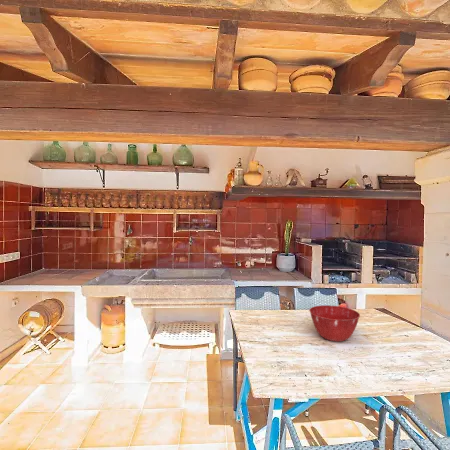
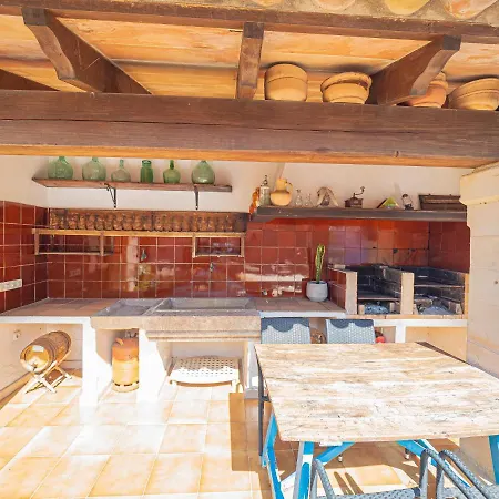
- mixing bowl [308,304,361,343]
